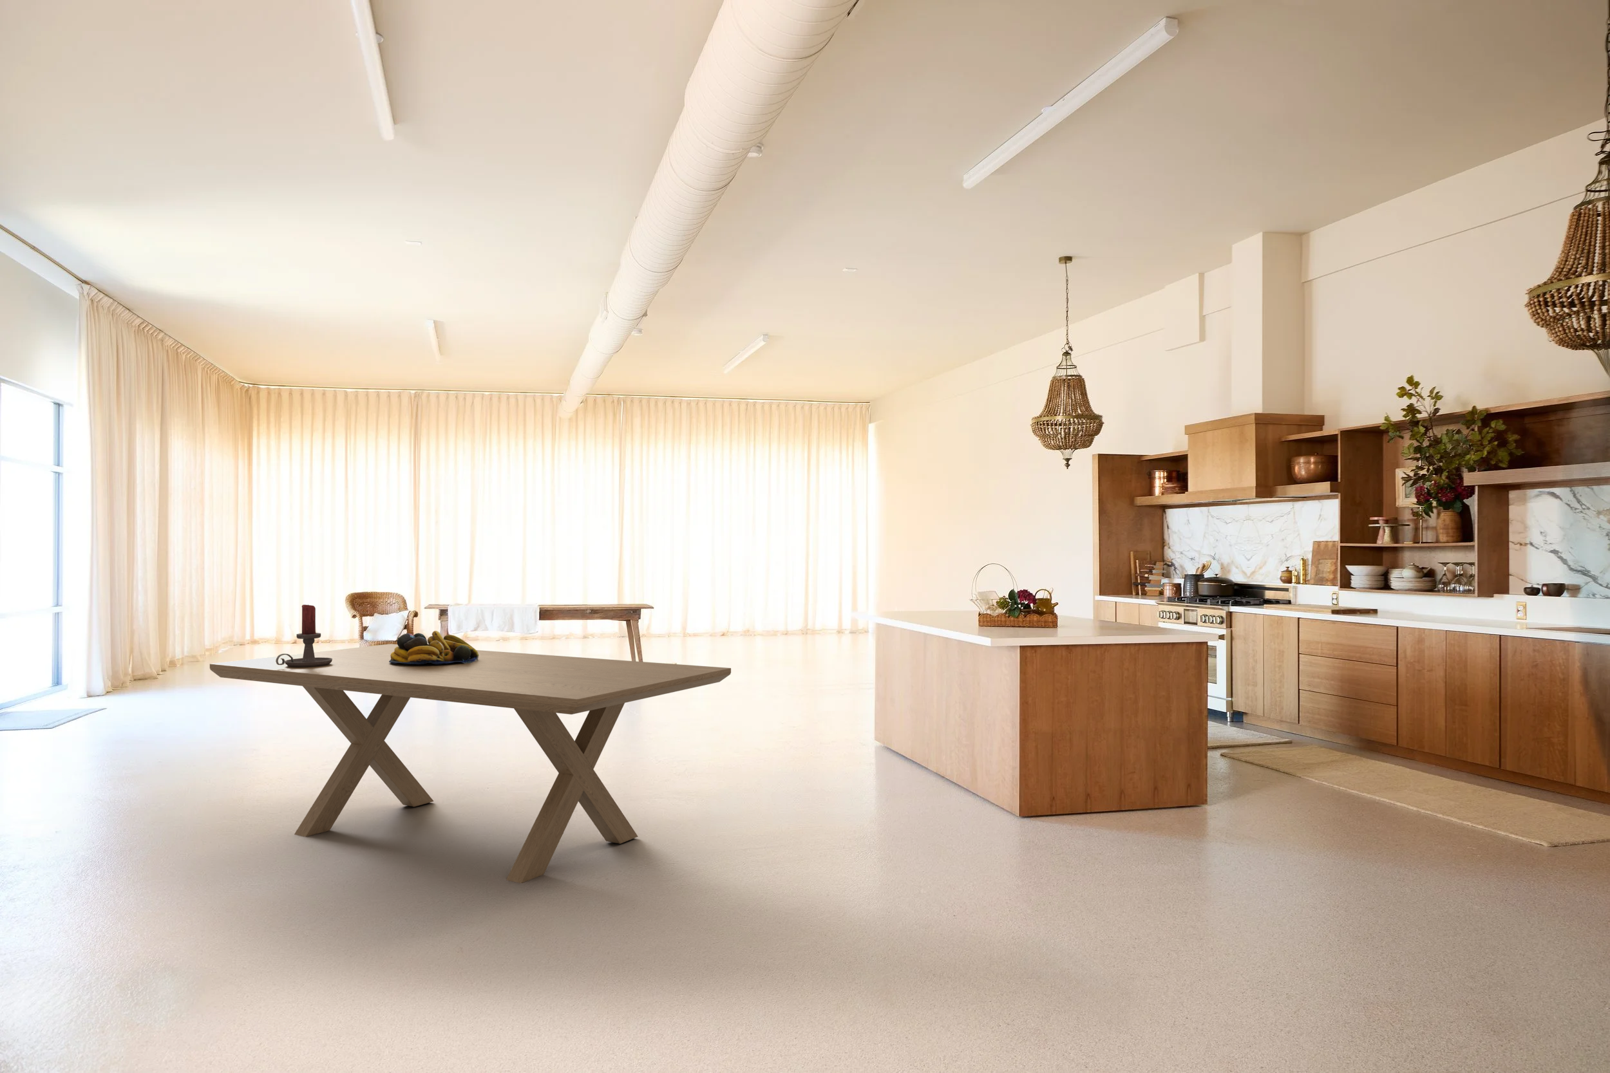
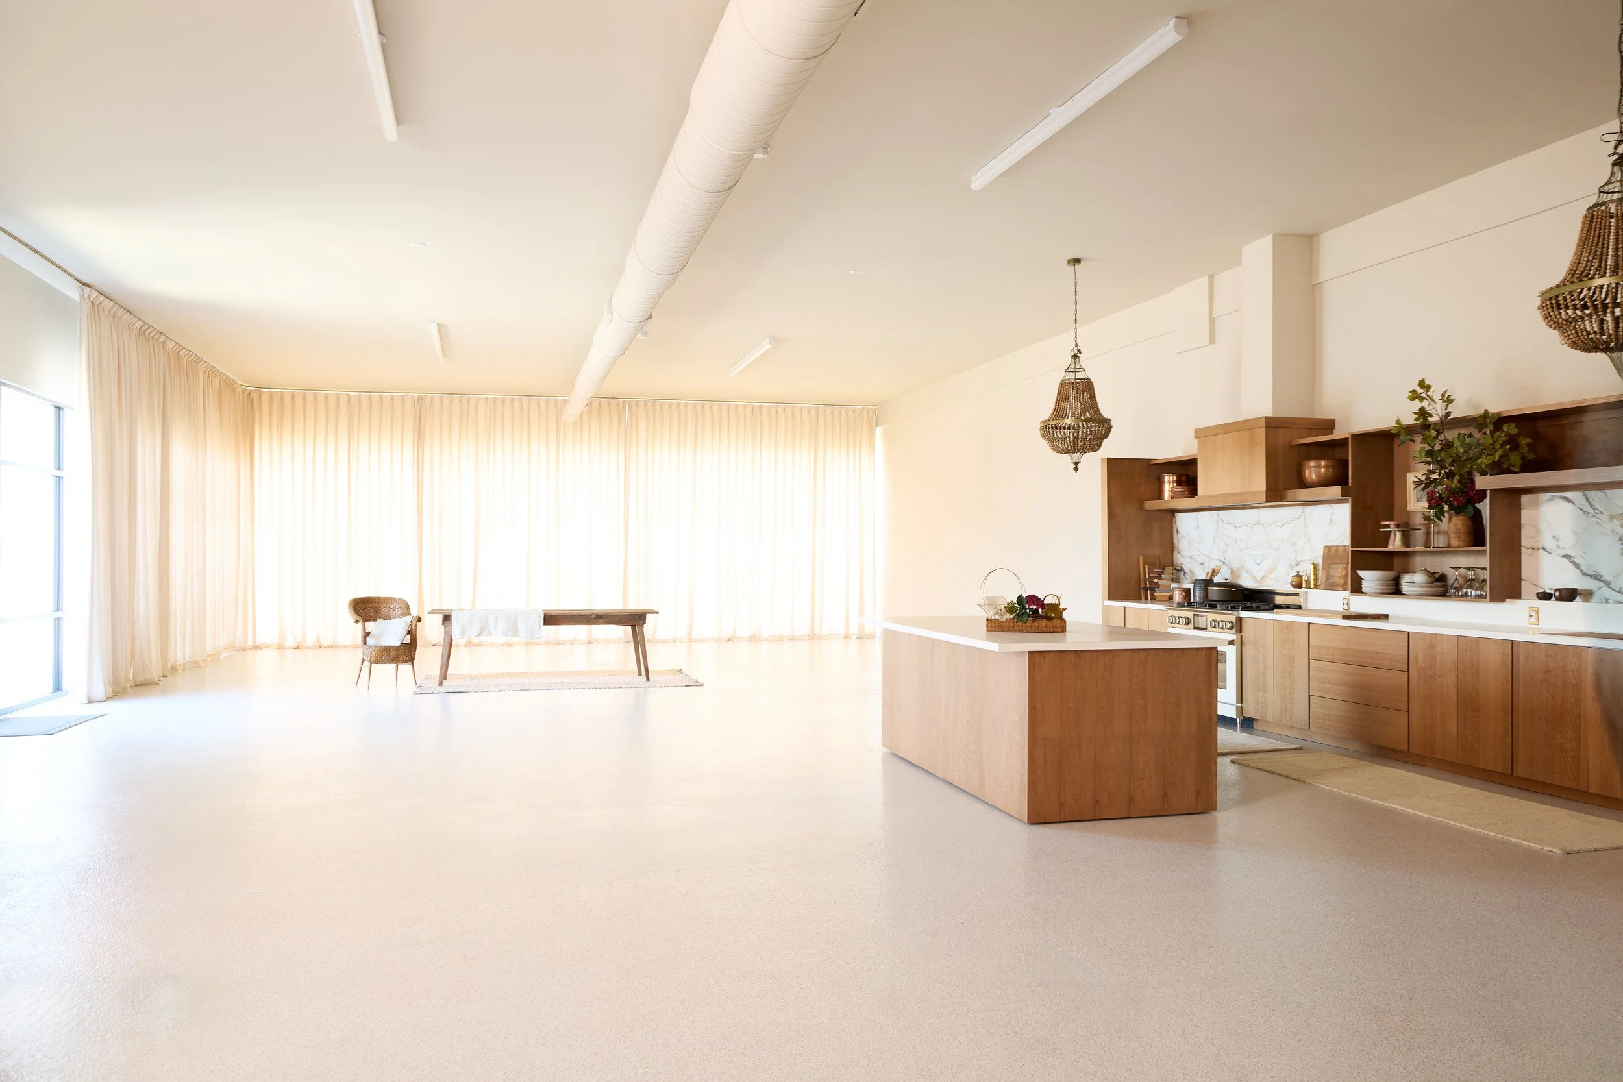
- fruit bowl [389,630,478,665]
- candle holder [276,604,332,667]
- dining table [210,643,732,884]
